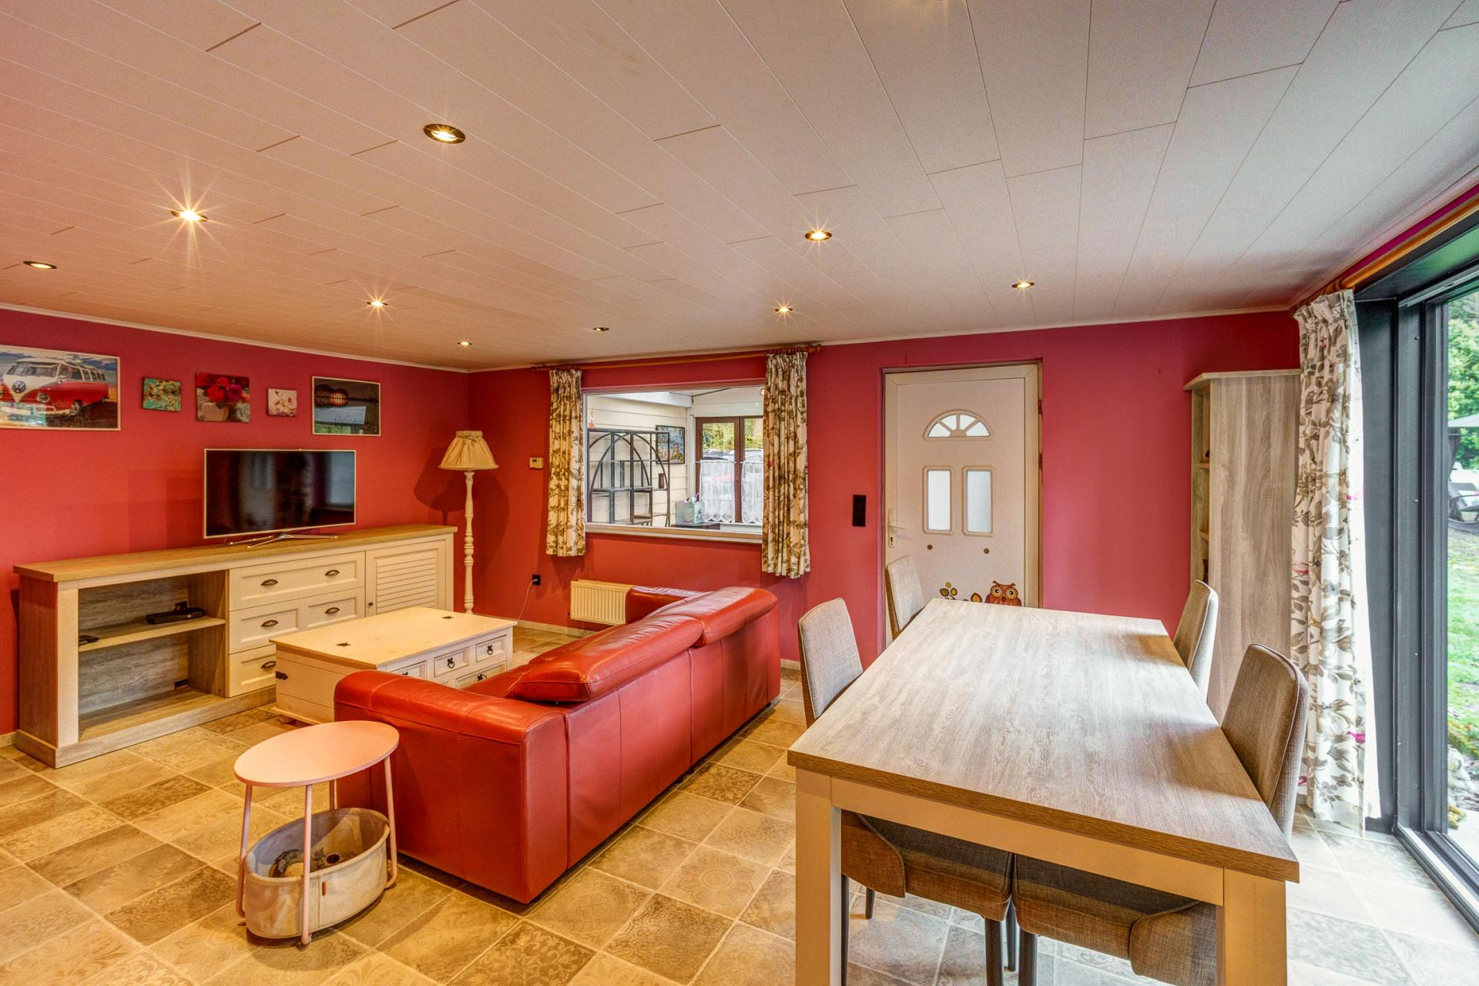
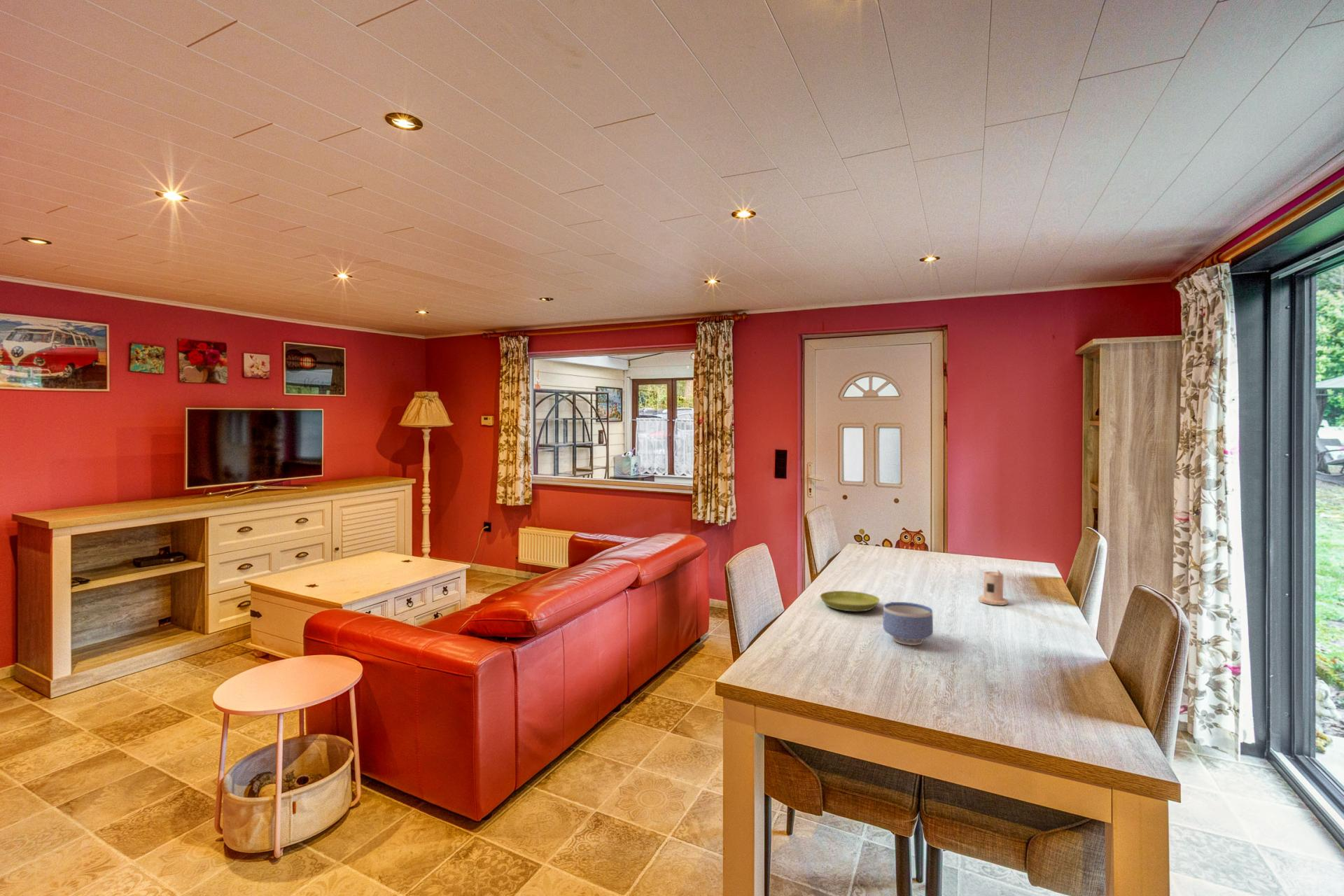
+ bowl [882,601,934,646]
+ saucer [819,590,881,612]
+ candle [978,569,1009,606]
